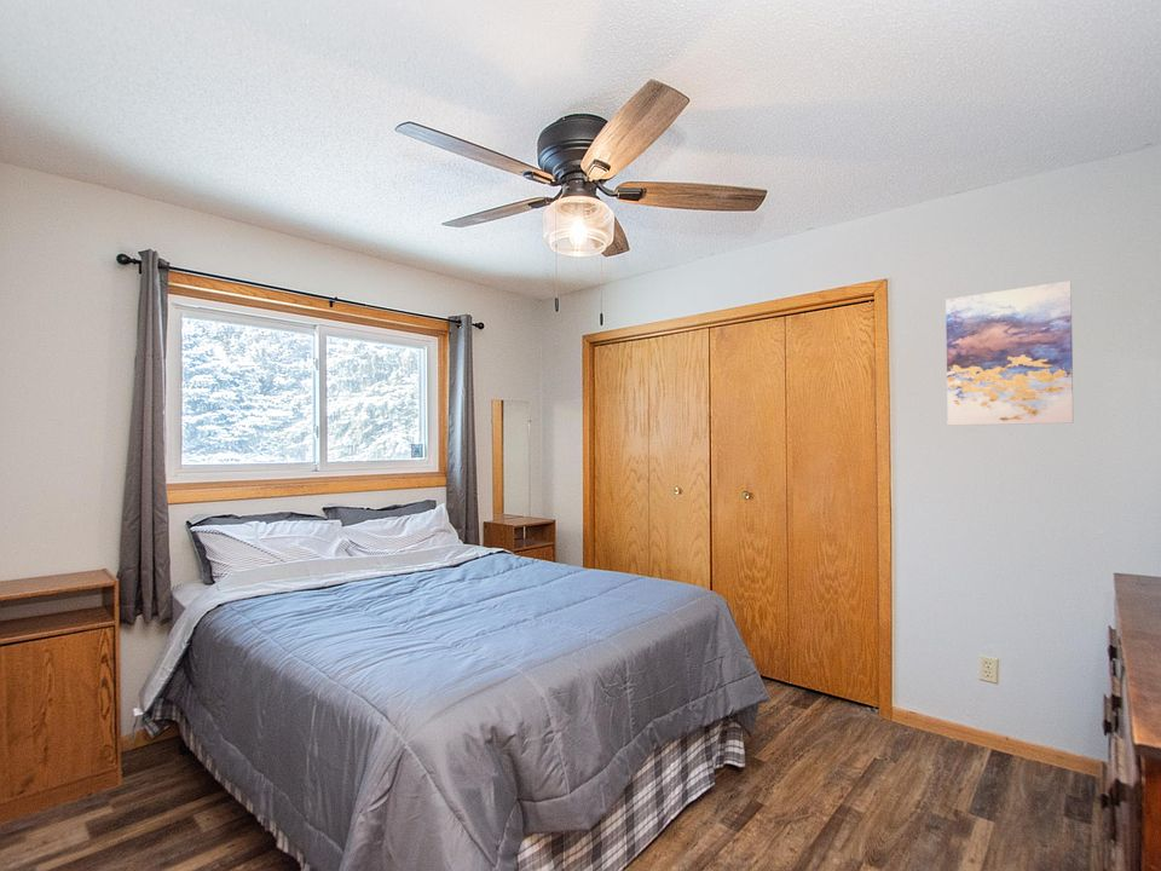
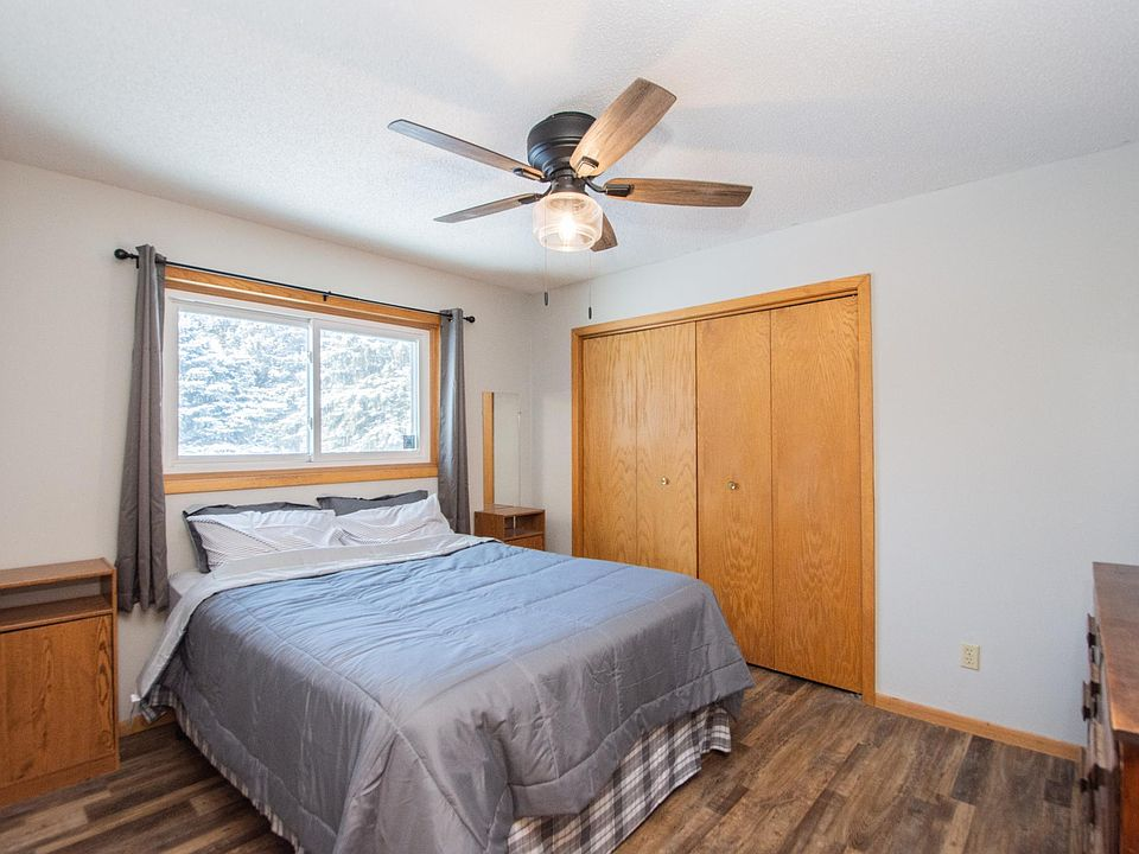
- wall art [945,279,1074,427]
